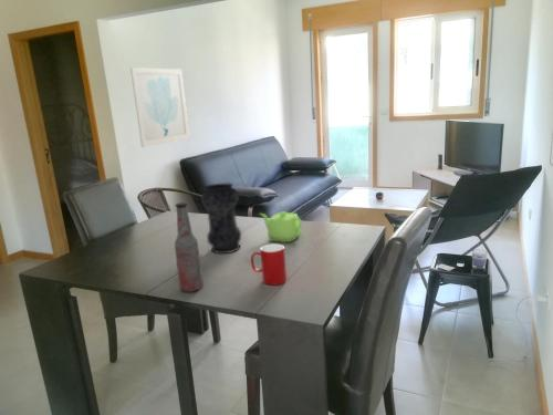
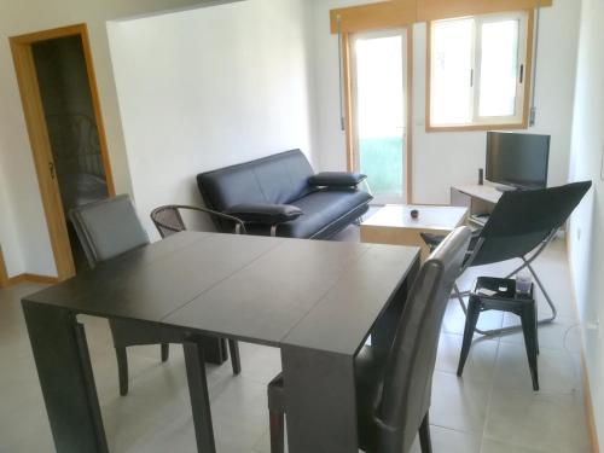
- vase [199,183,242,255]
- bottle [174,201,204,293]
- cup [250,242,288,287]
- teapot [259,210,303,243]
- wall art [129,66,190,148]
